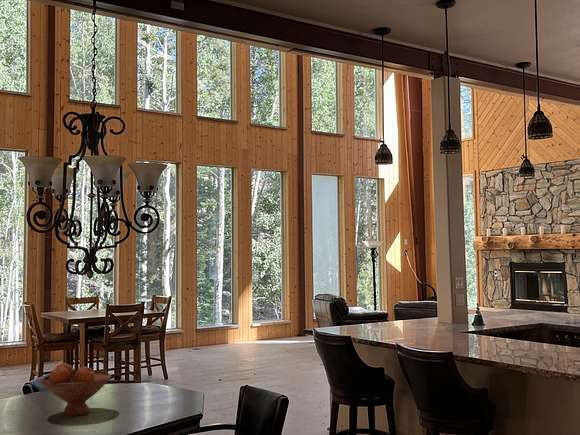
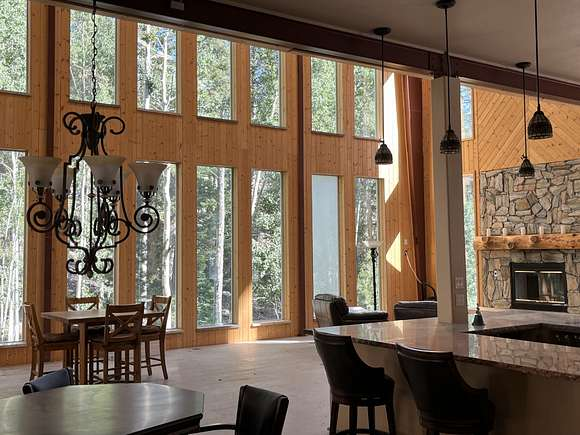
- fruit bowl [40,362,112,417]
